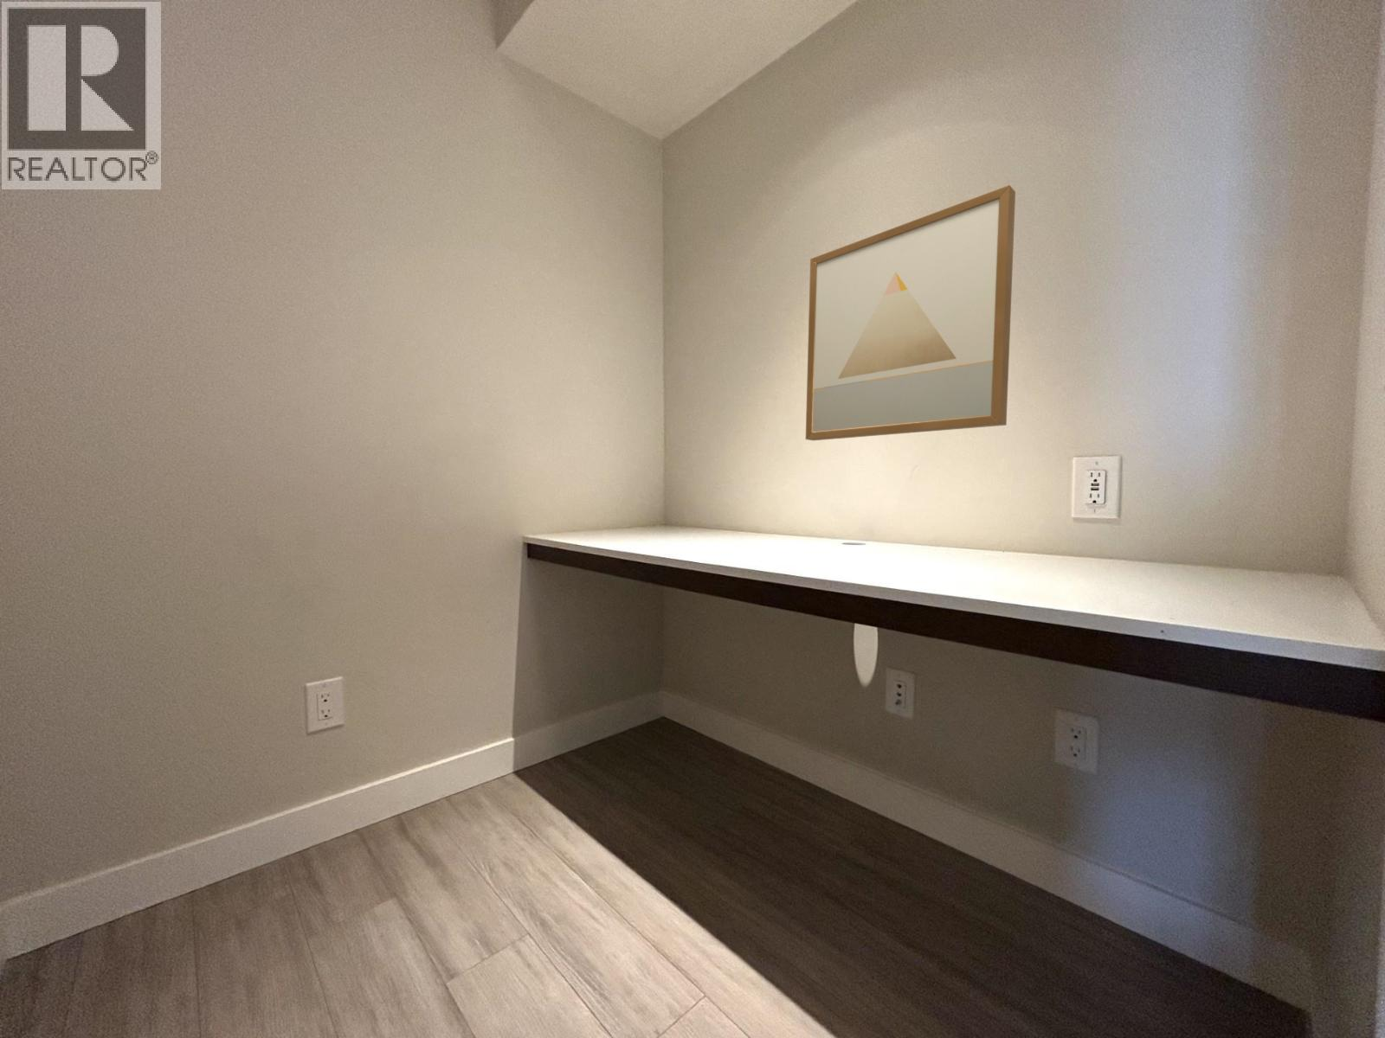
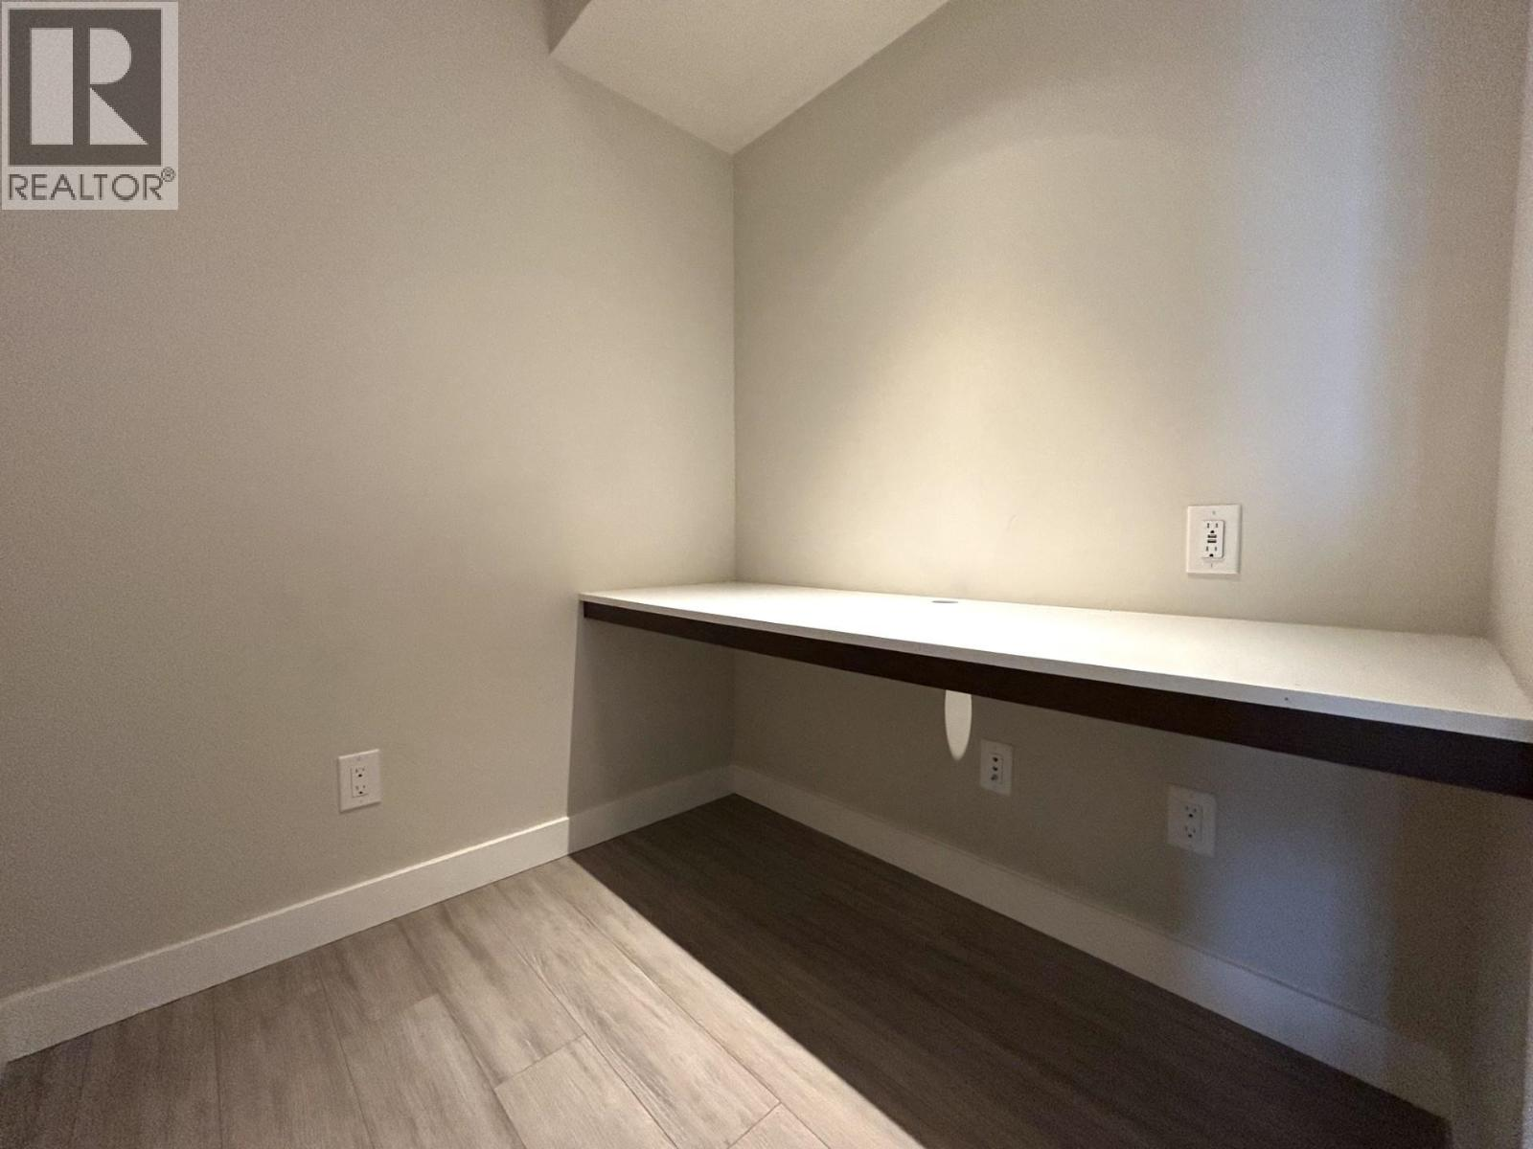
- wall art [805,184,1016,442]
